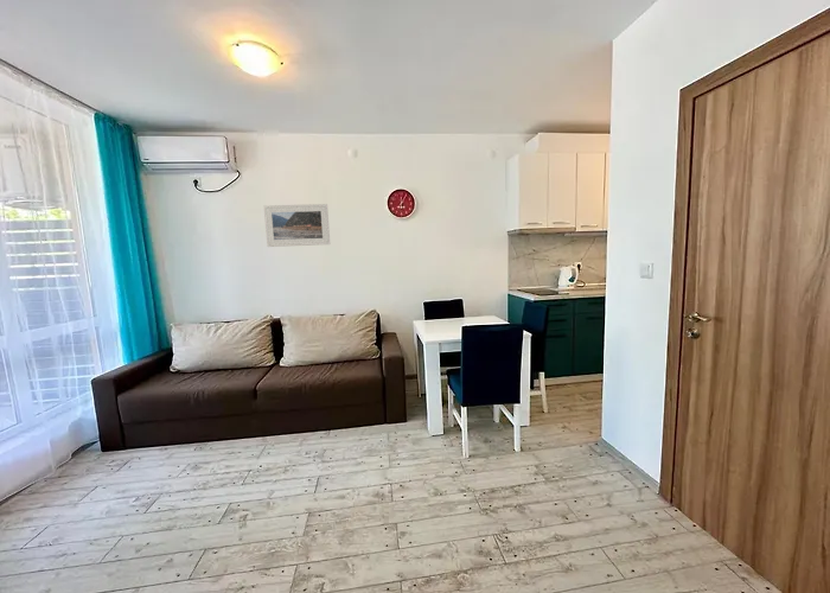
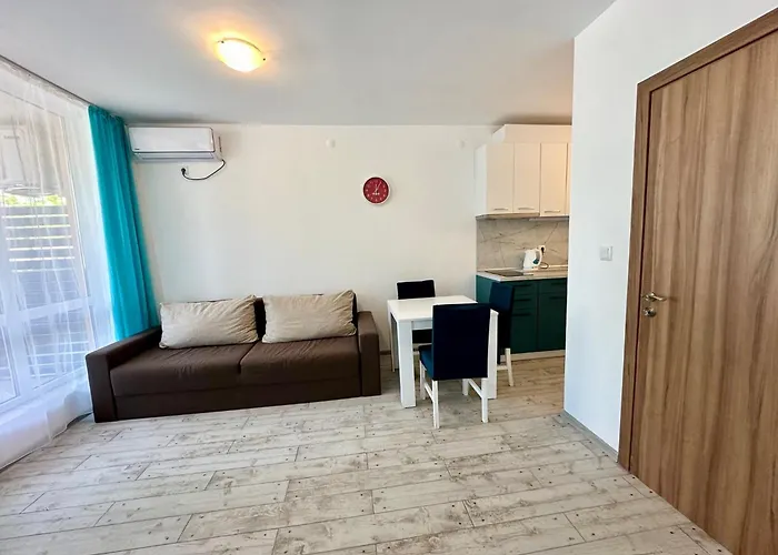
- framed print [263,203,331,248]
